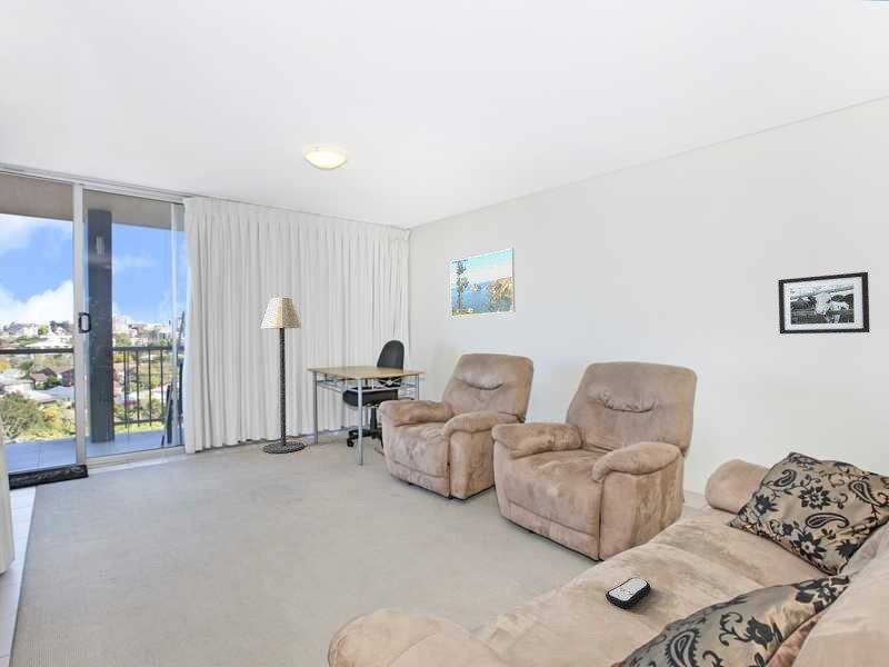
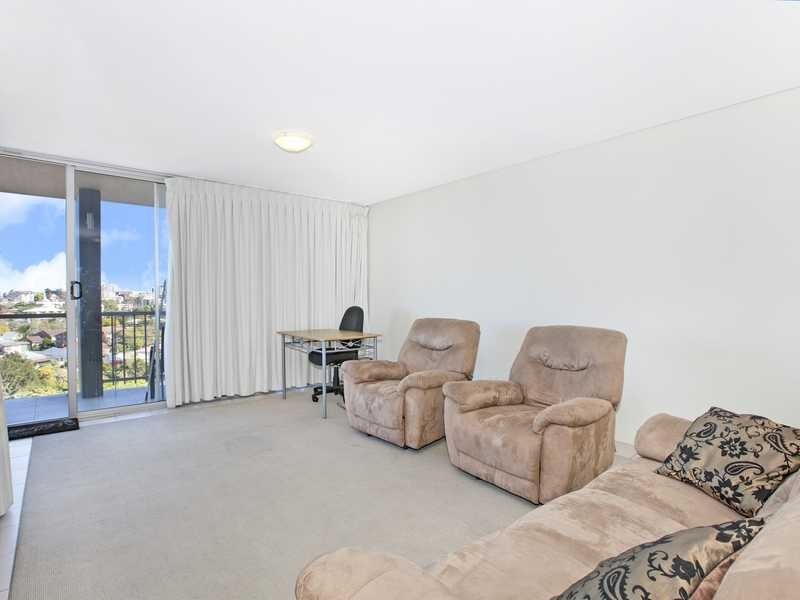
- floor lamp [260,297,304,454]
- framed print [449,248,516,317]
- picture frame [777,271,871,335]
- remote control [605,577,652,609]
